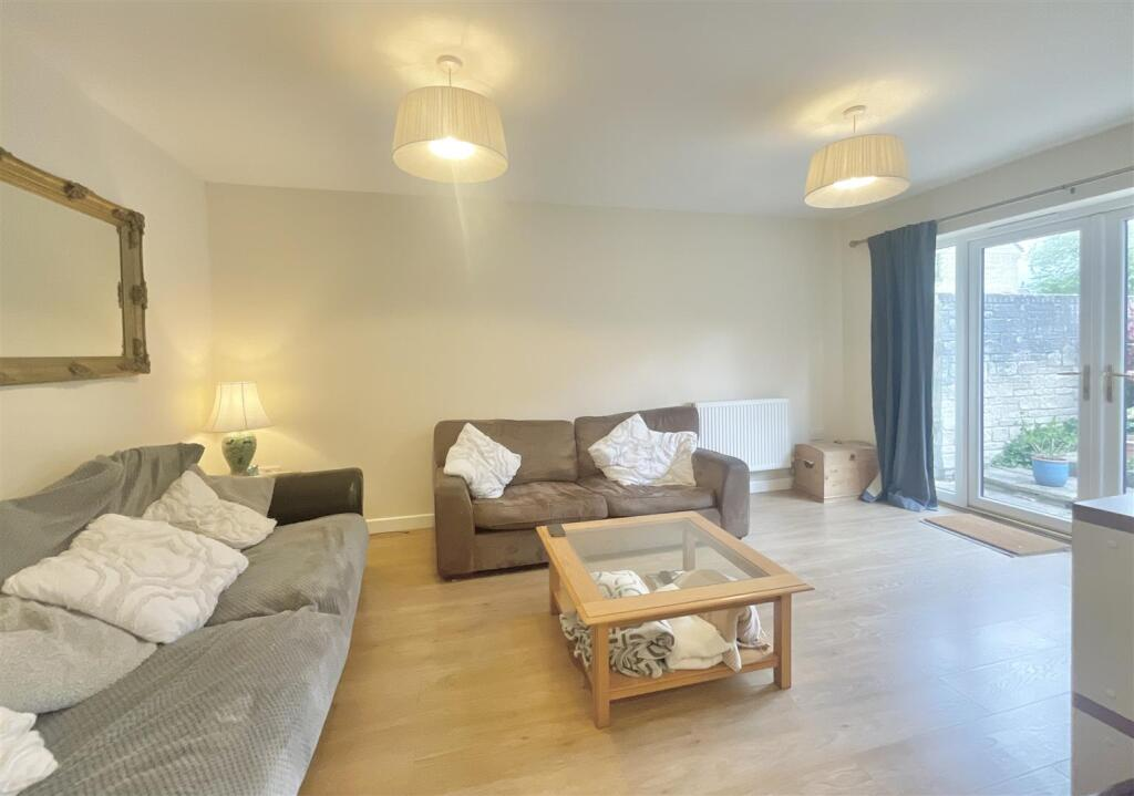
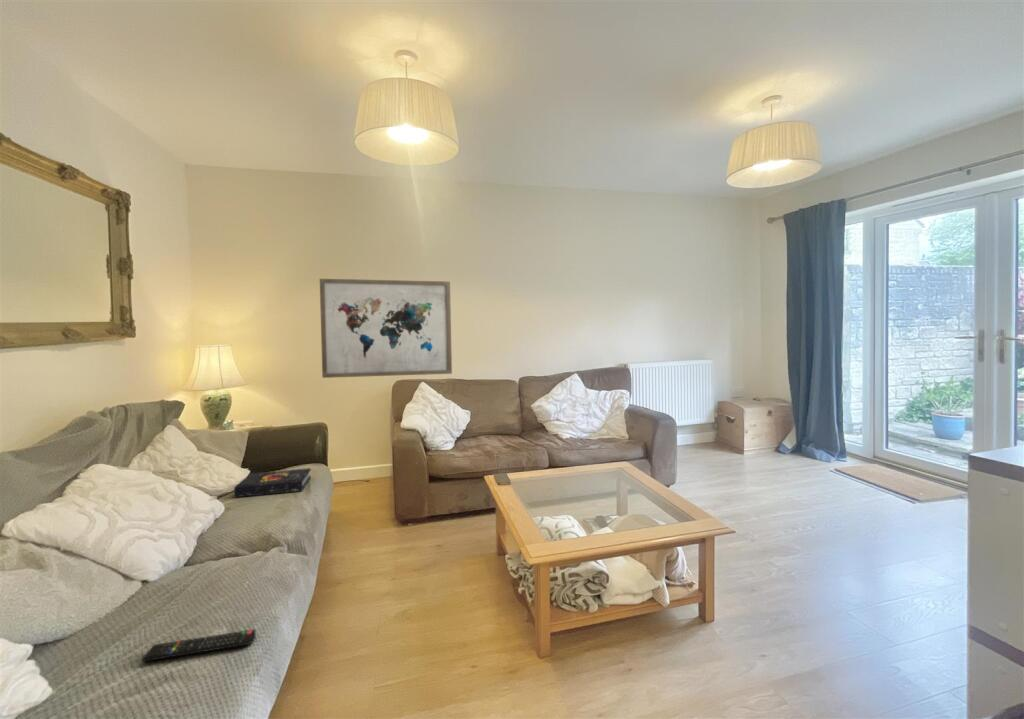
+ book [233,467,312,498]
+ wall art [319,278,453,379]
+ remote control [140,628,257,663]
